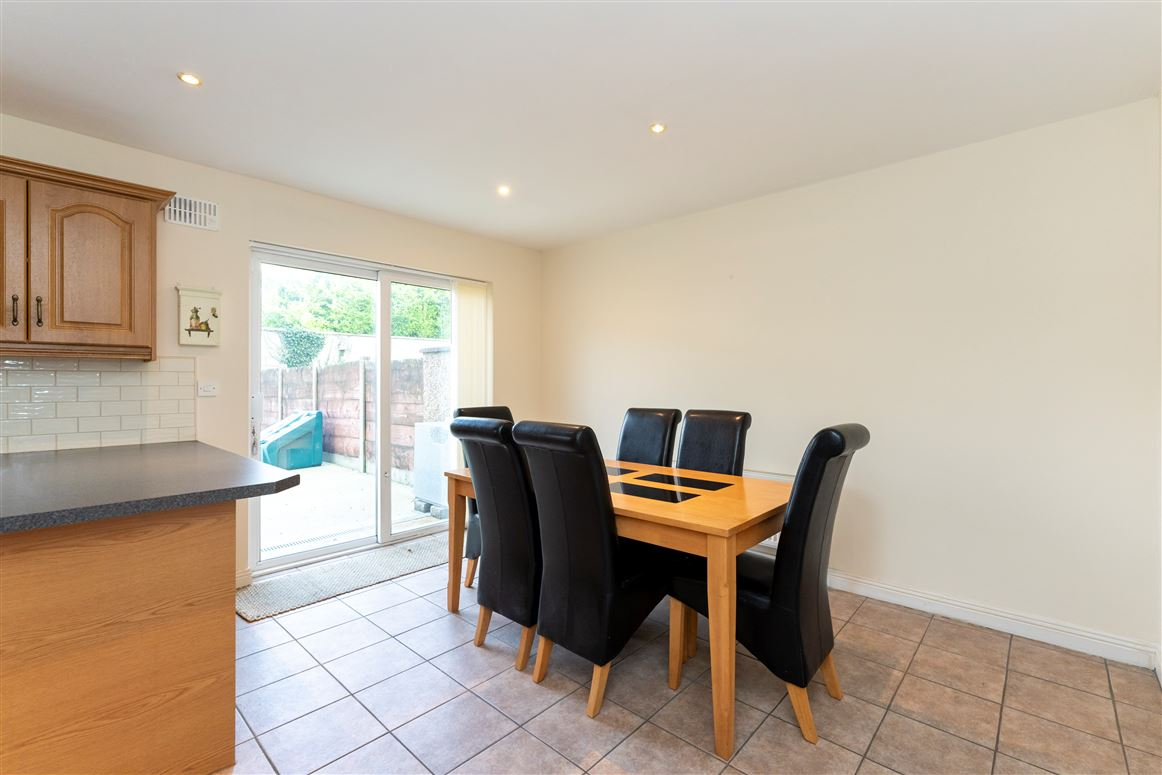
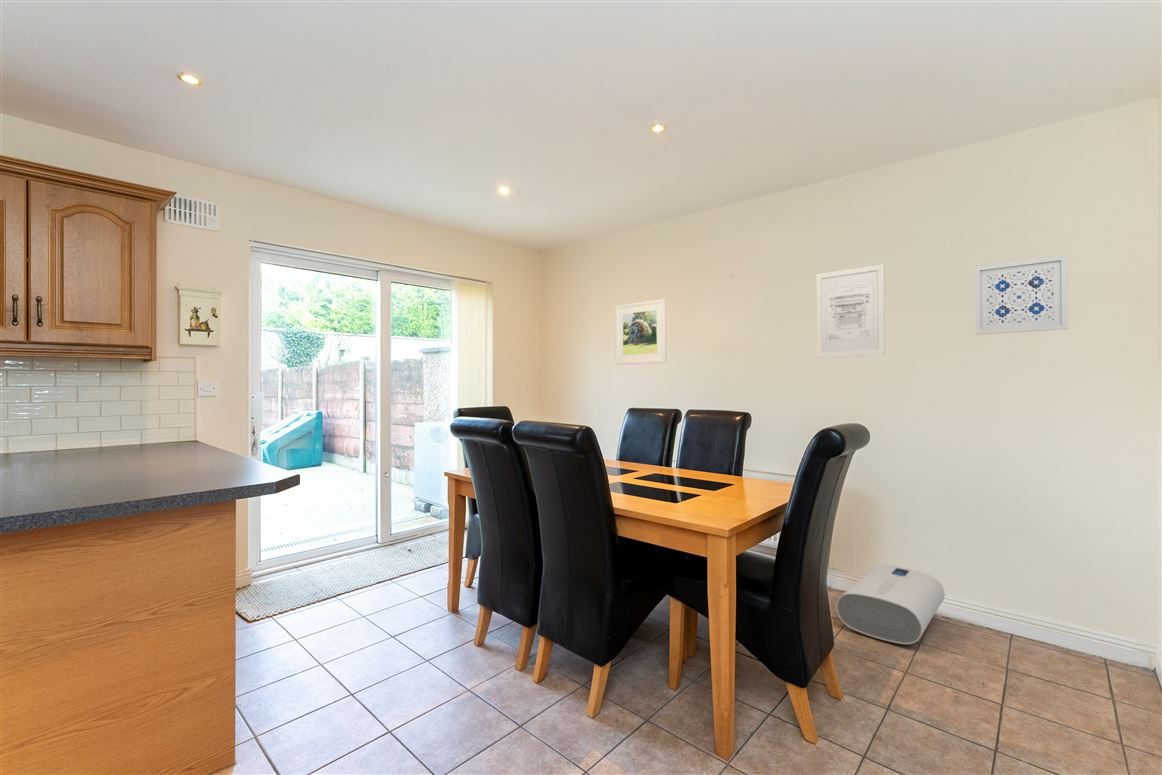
+ water heater [835,564,946,645]
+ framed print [614,298,667,366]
+ wall art [815,263,886,359]
+ wall art [974,254,1069,336]
